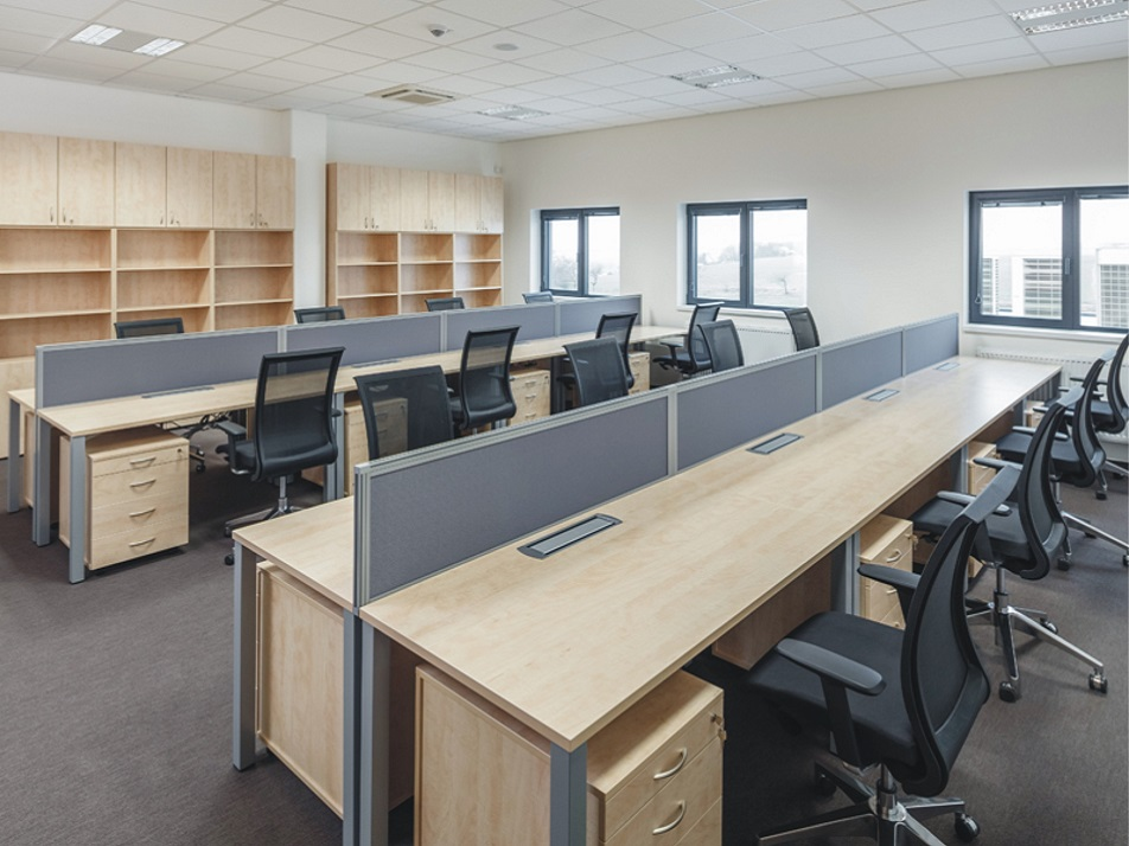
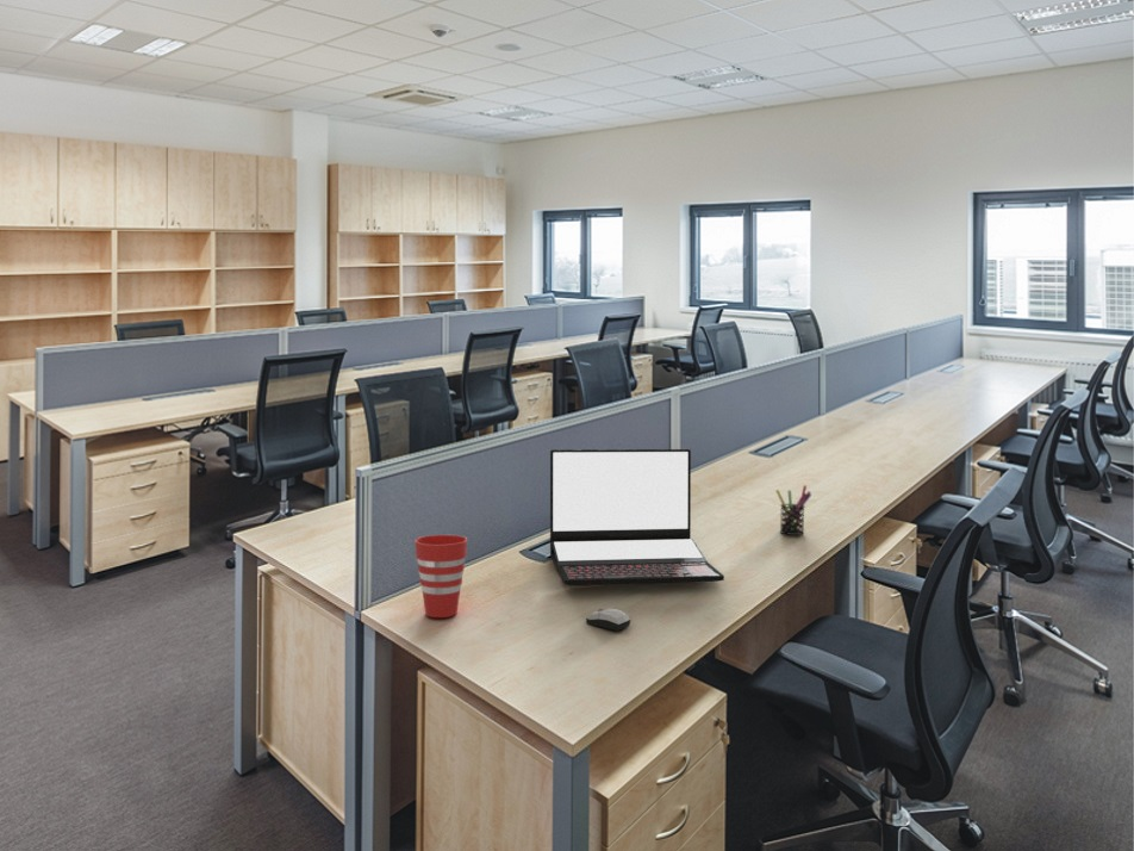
+ pen holder [774,484,812,536]
+ computer mouse [585,608,633,632]
+ cup [415,534,468,619]
+ laptop [549,448,725,586]
